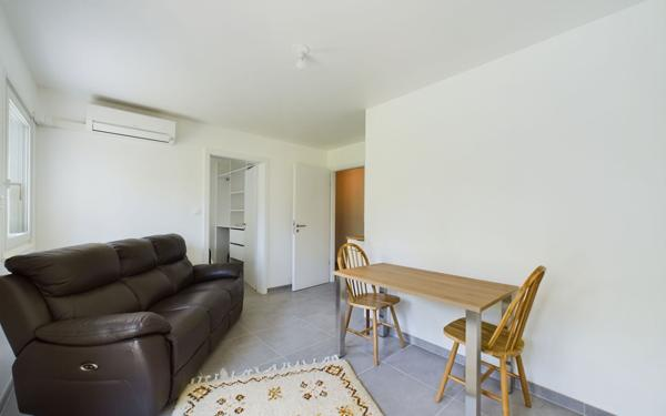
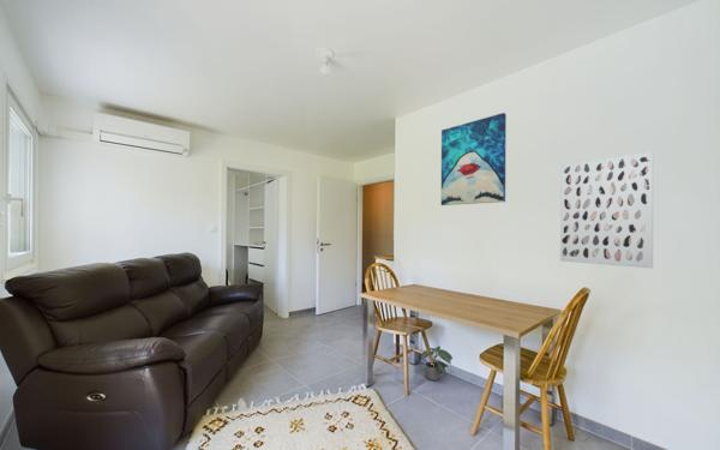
+ wall art [440,112,508,206]
+ potted plant [420,344,454,383]
+ wall art [559,151,654,270]
